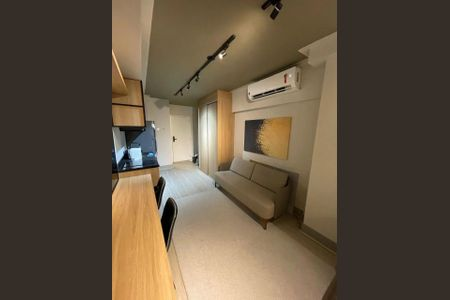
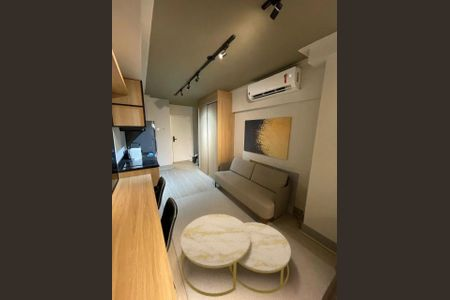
+ coffee table [180,213,292,298]
